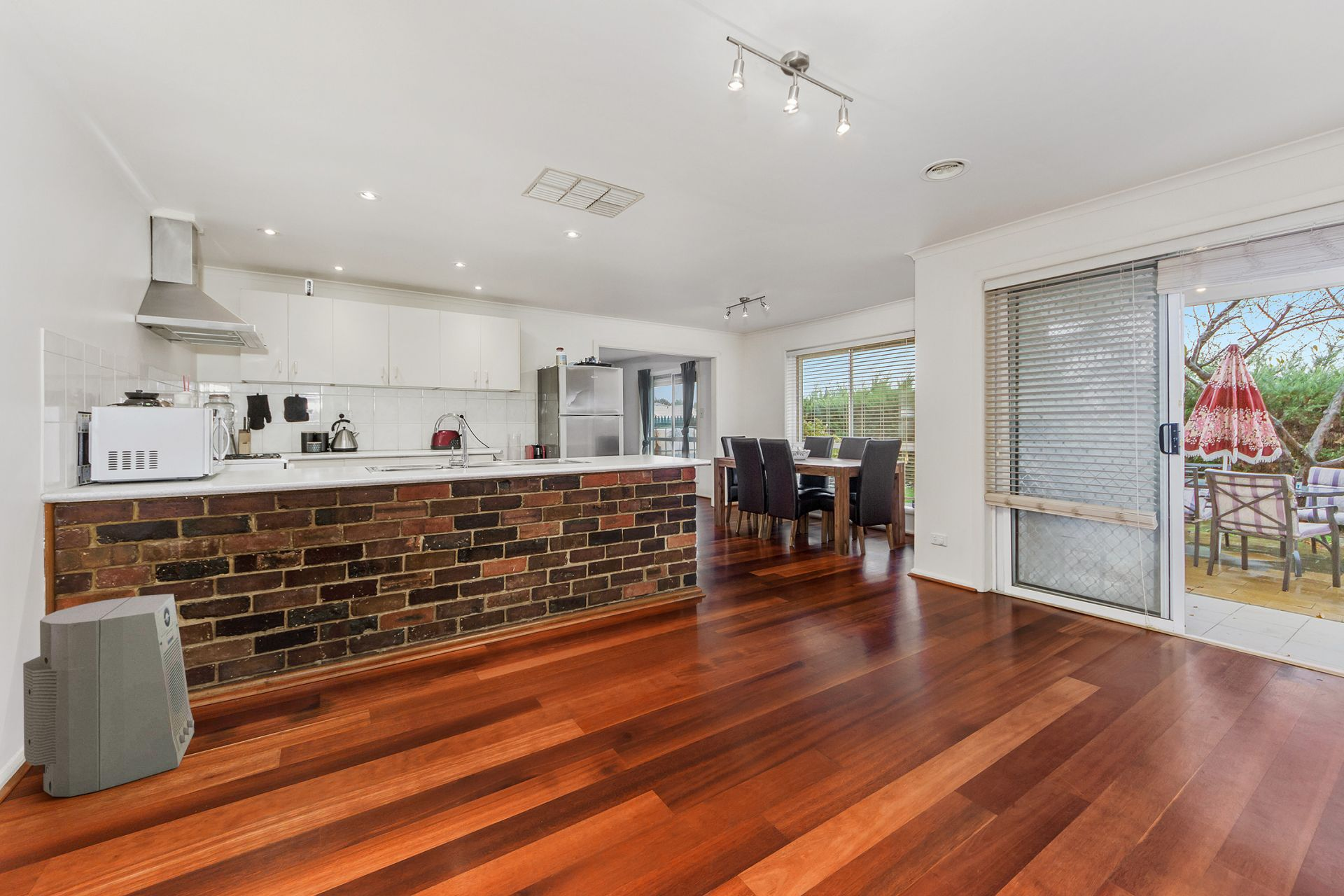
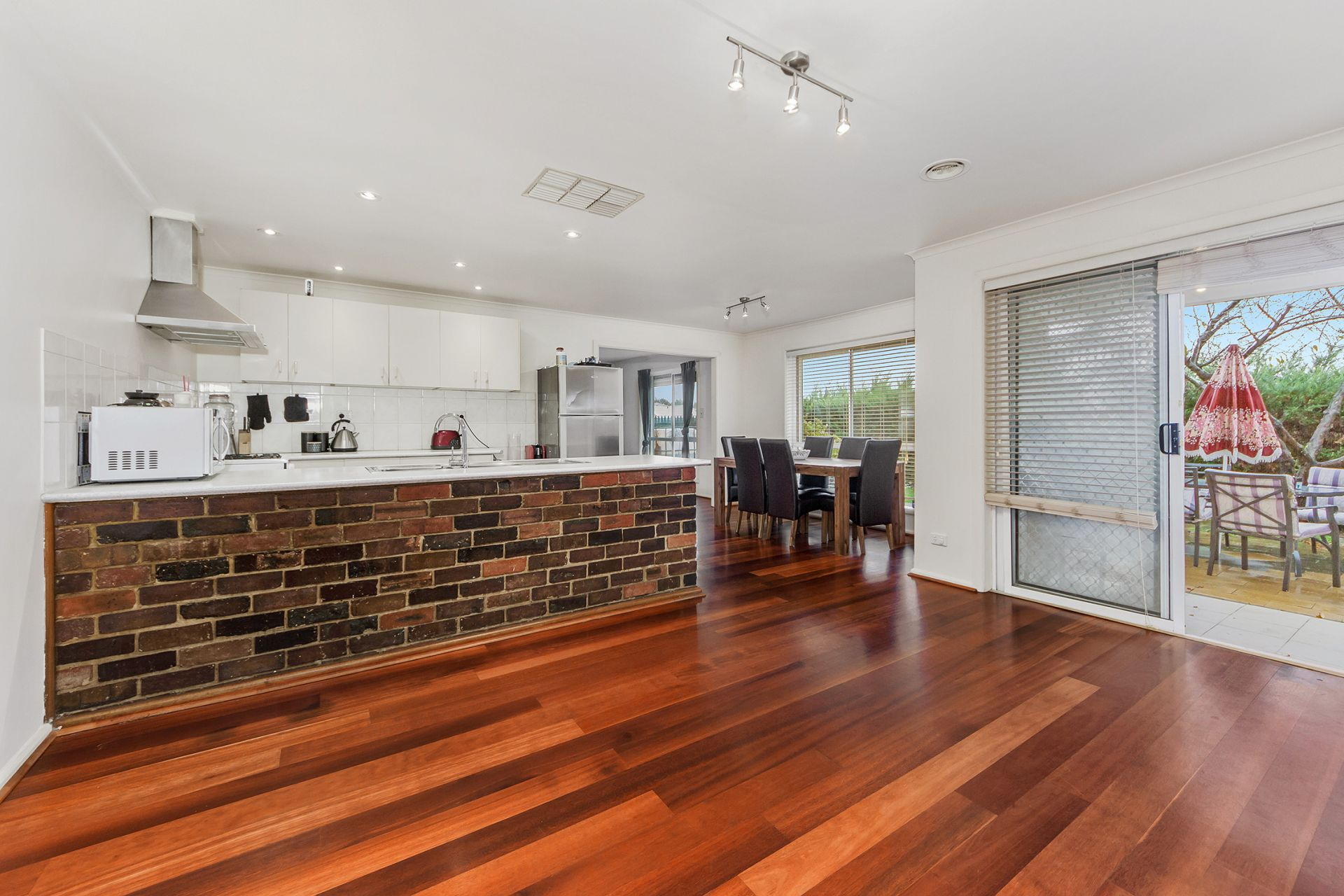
- fan [22,593,195,797]
